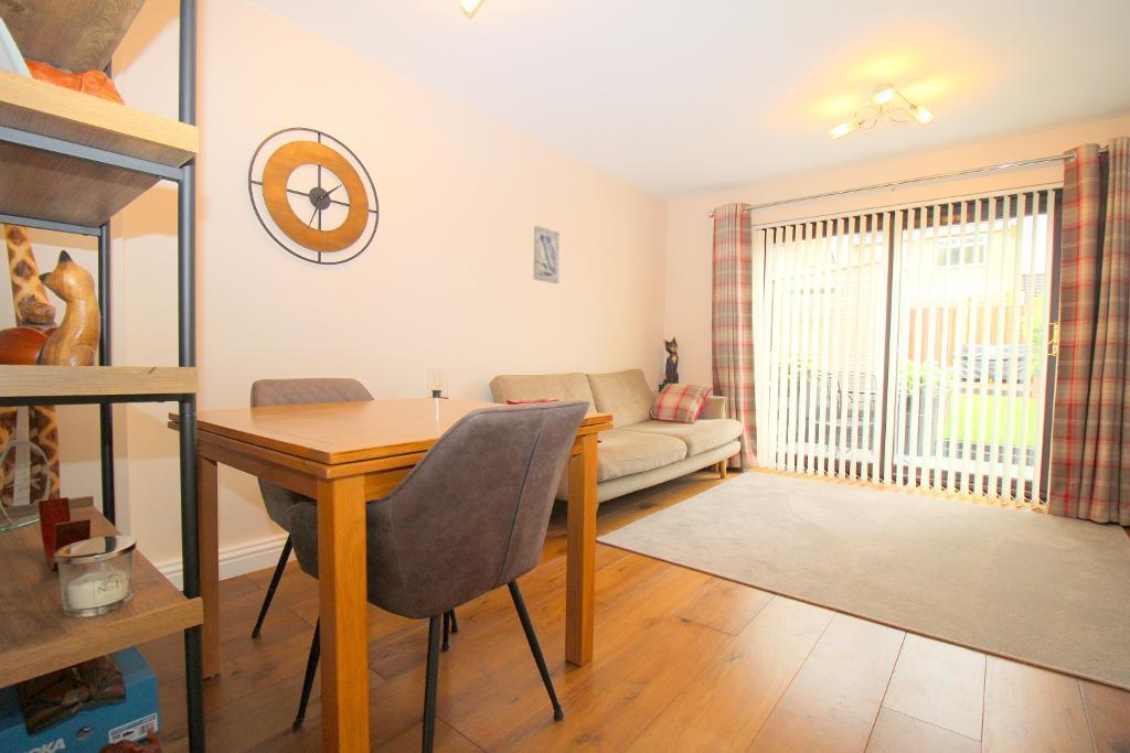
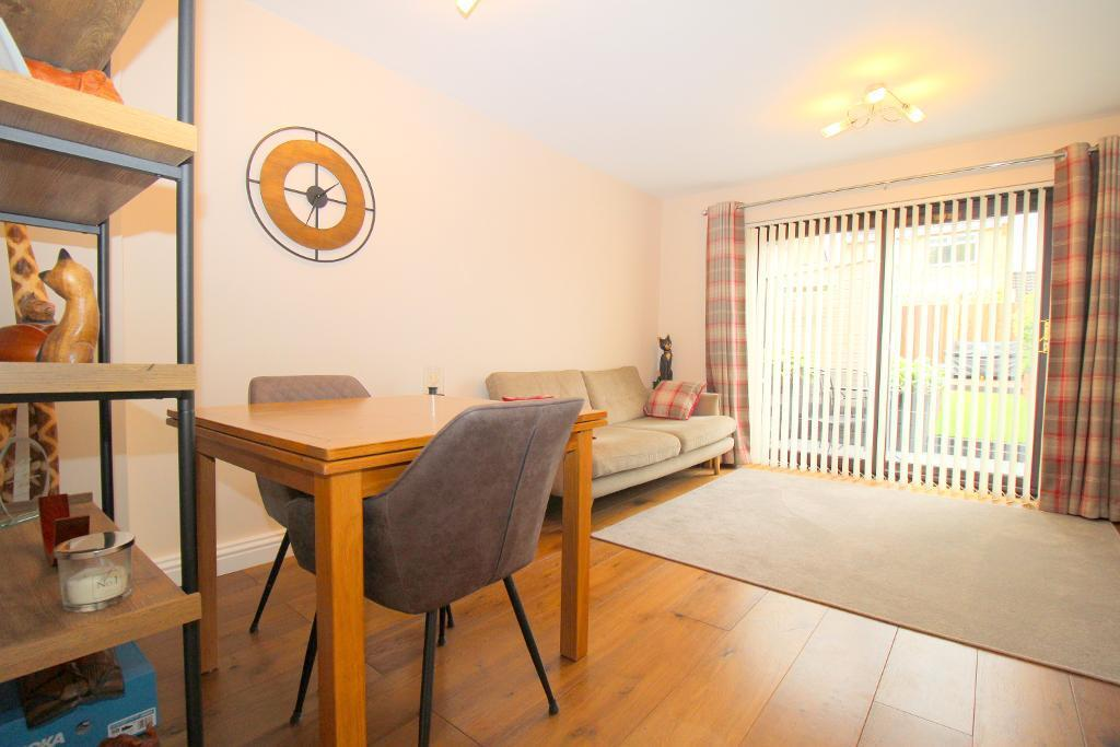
- wall art [532,224,561,284]
